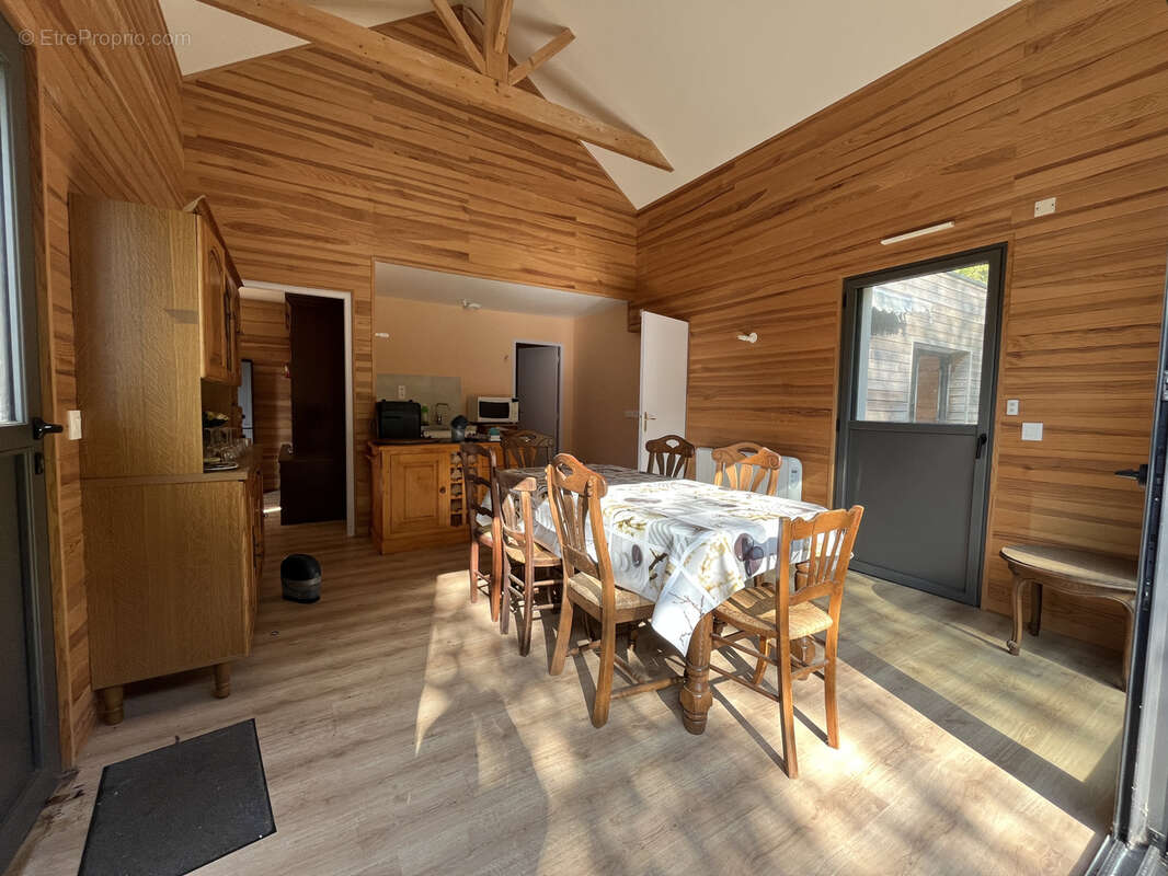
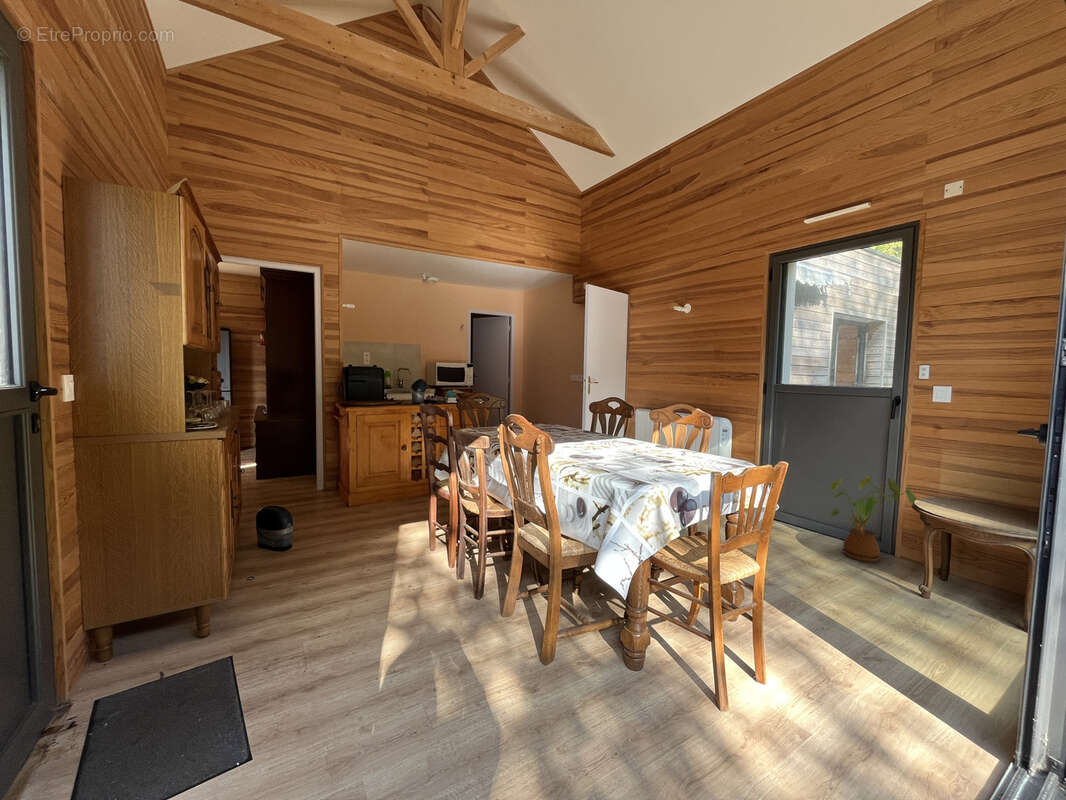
+ house plant [829,474,918,563]
